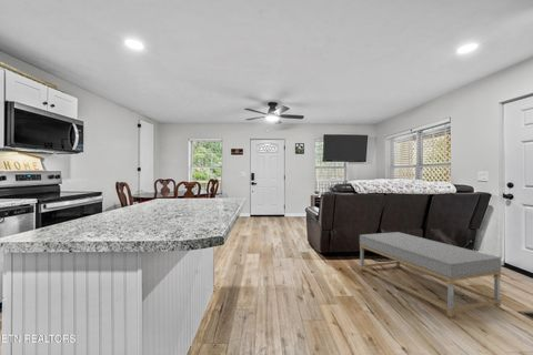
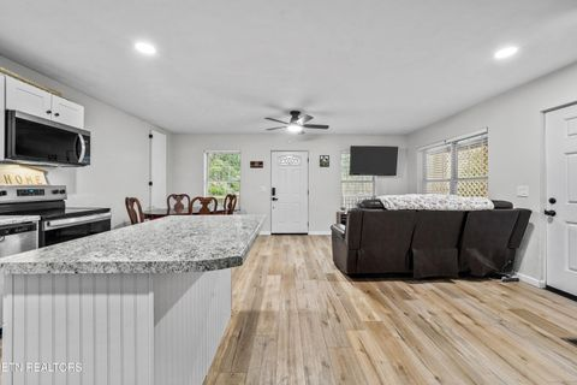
- coffee table [359,231,502,318]
